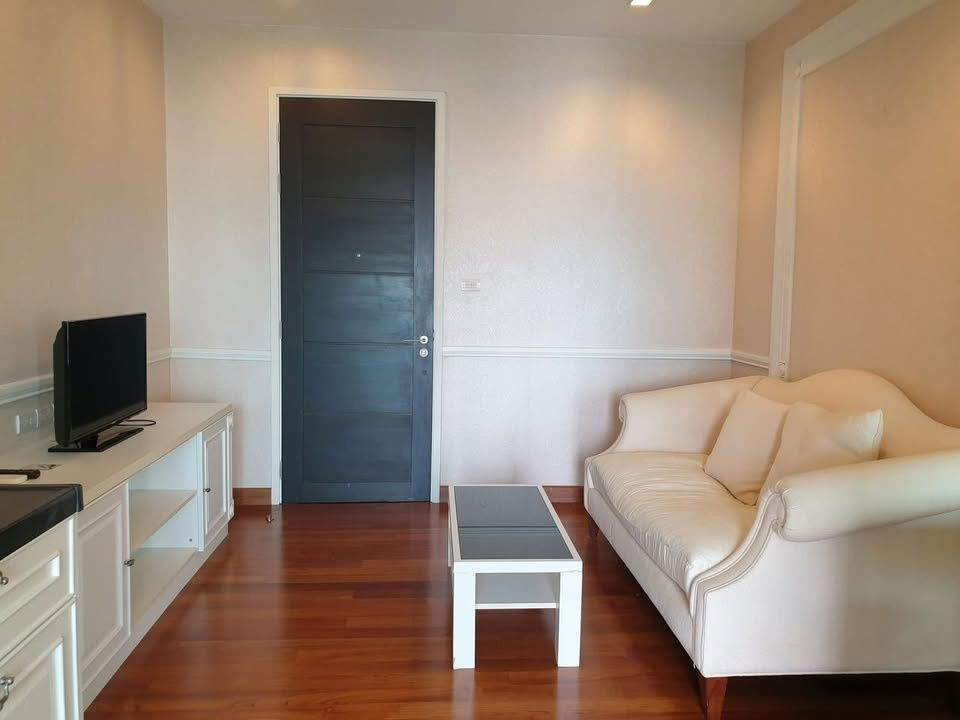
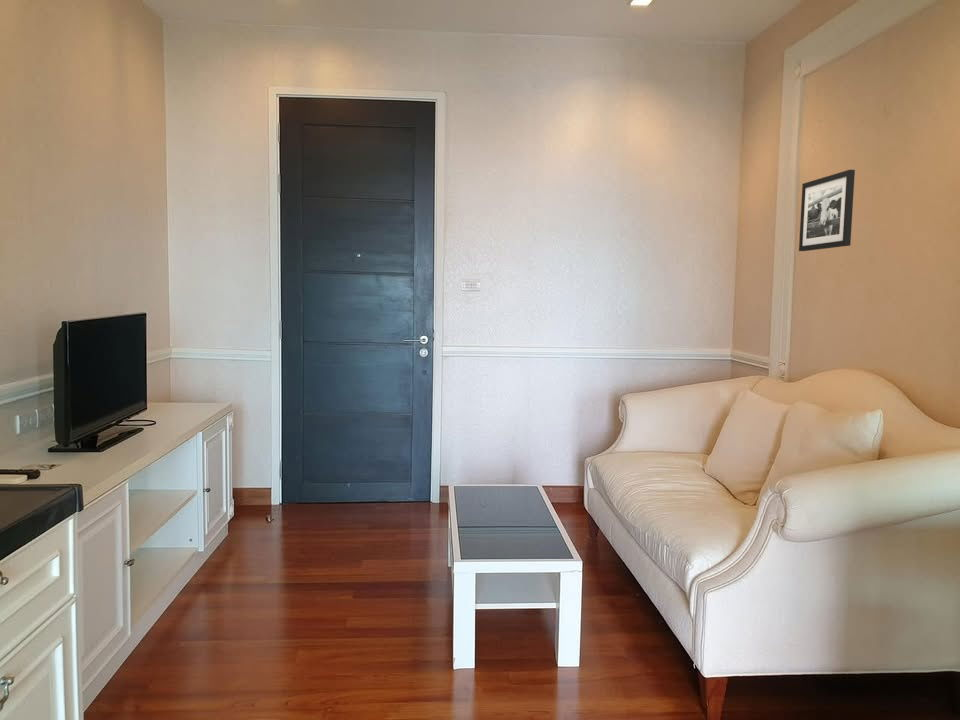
+ picture frame [798,169,856,252]
